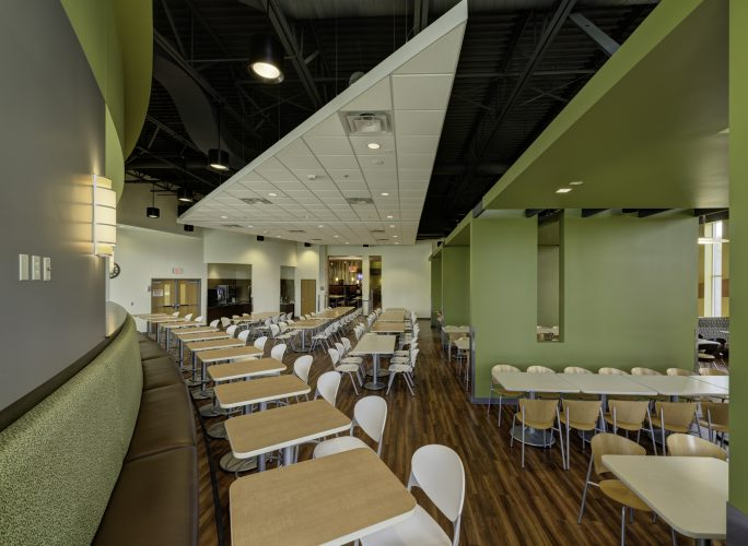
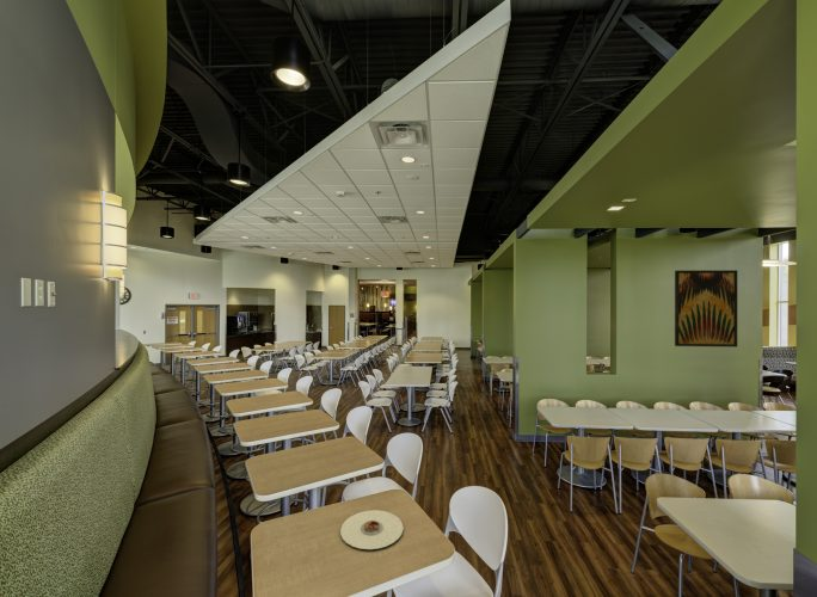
+ wall art [674,269,738,349]
+ plate [339,509,405,550]
